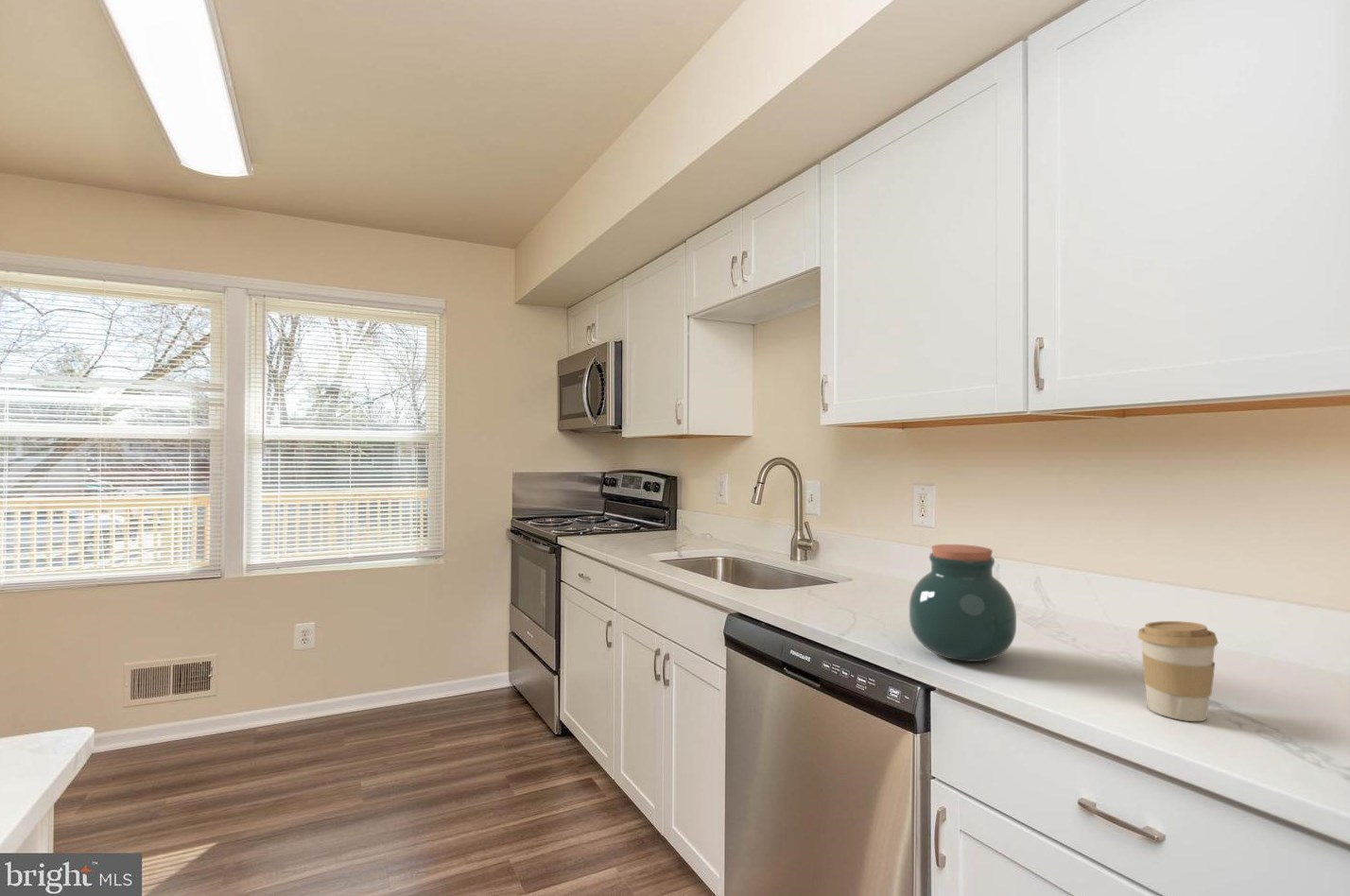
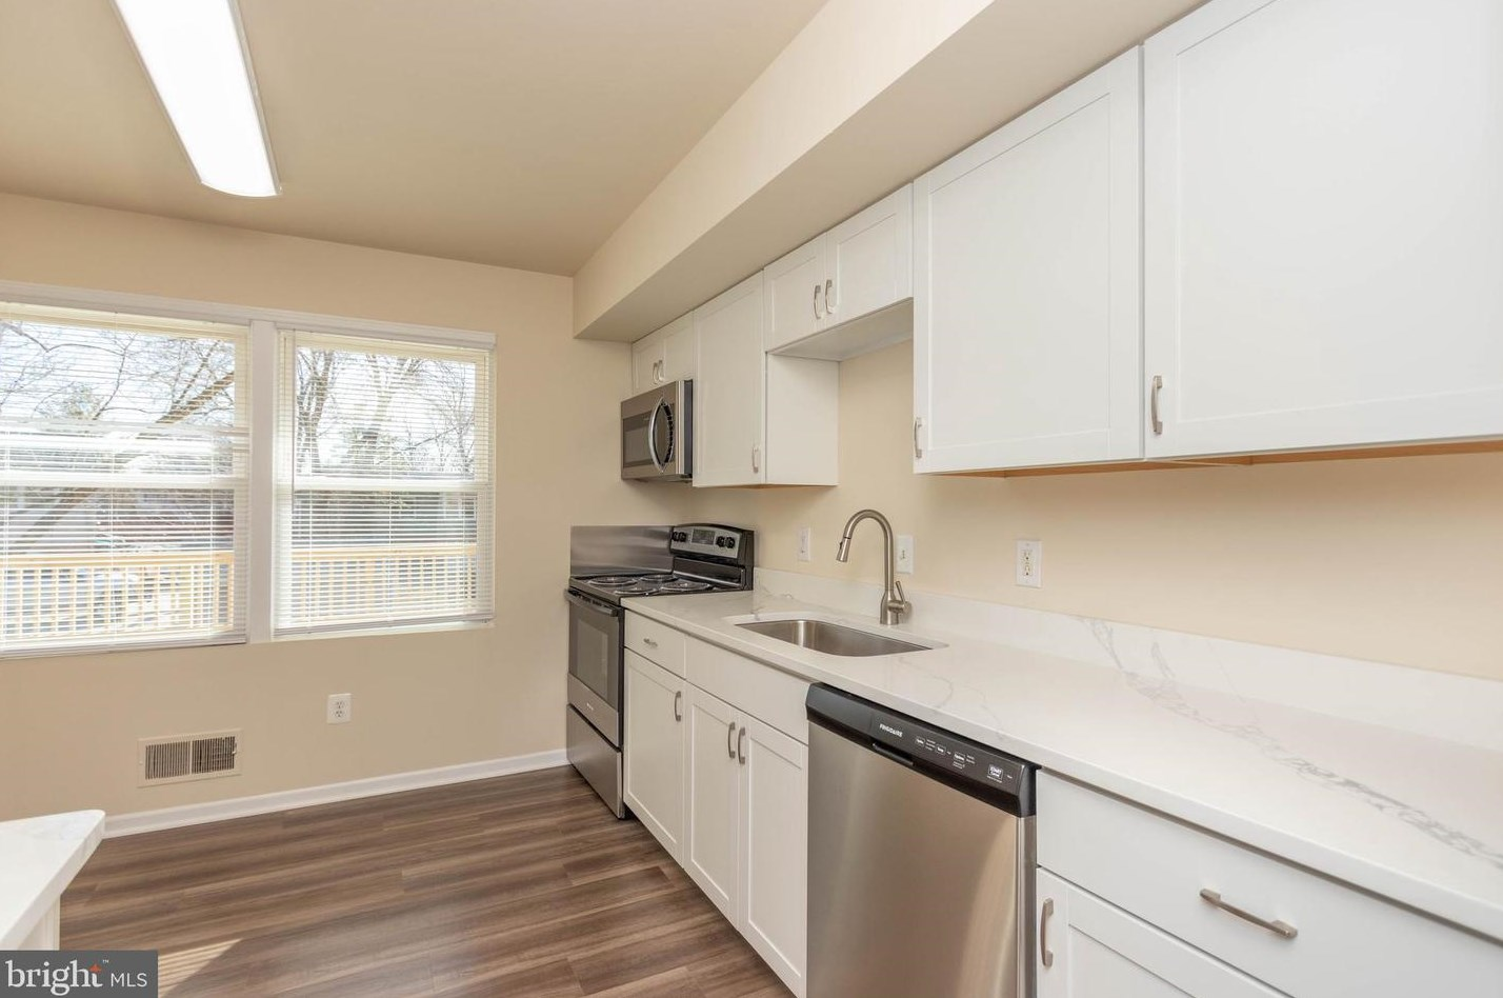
- jar [909,543,1017,663]
- coffee cup [1137,620,1219,722]
